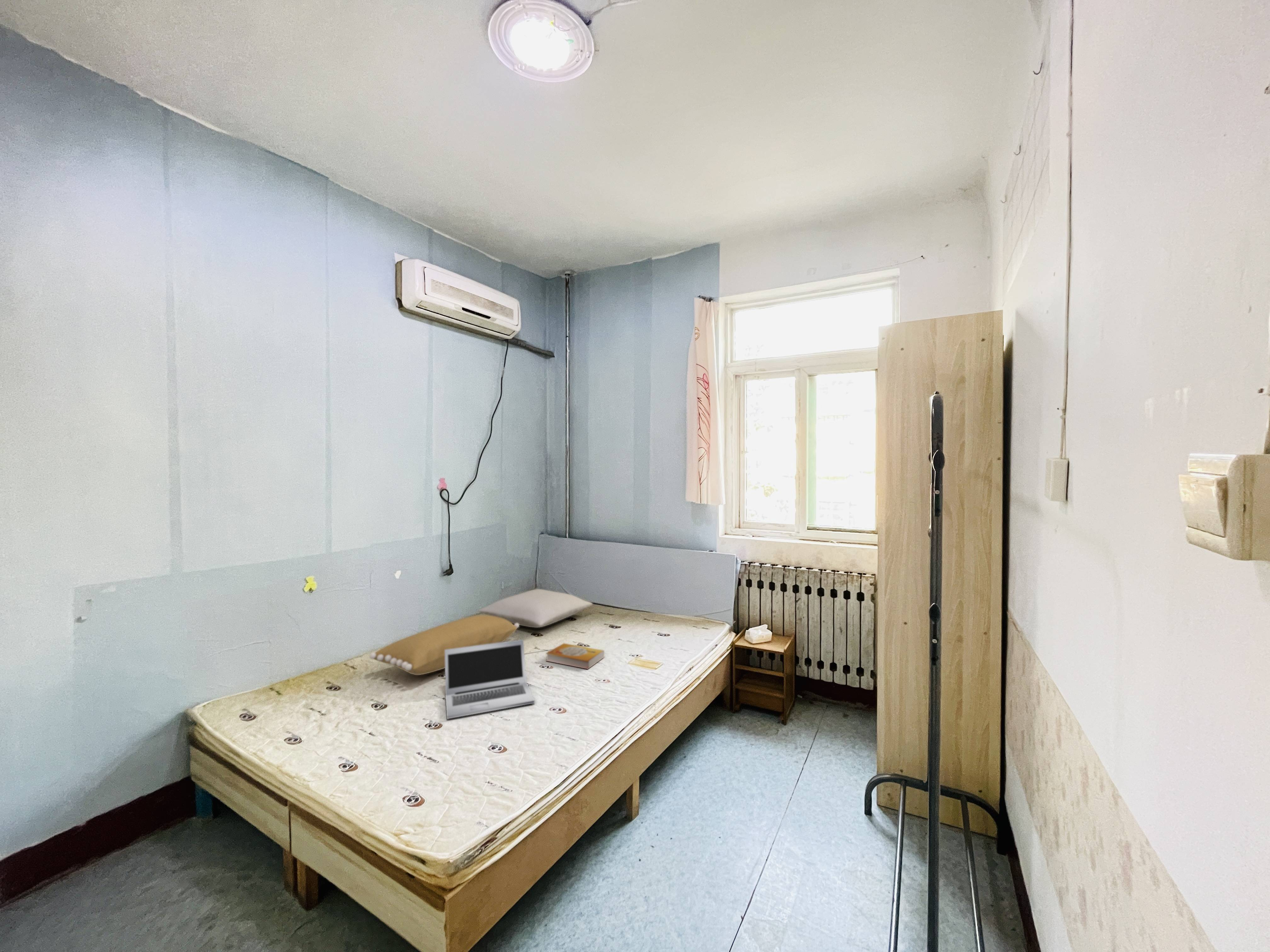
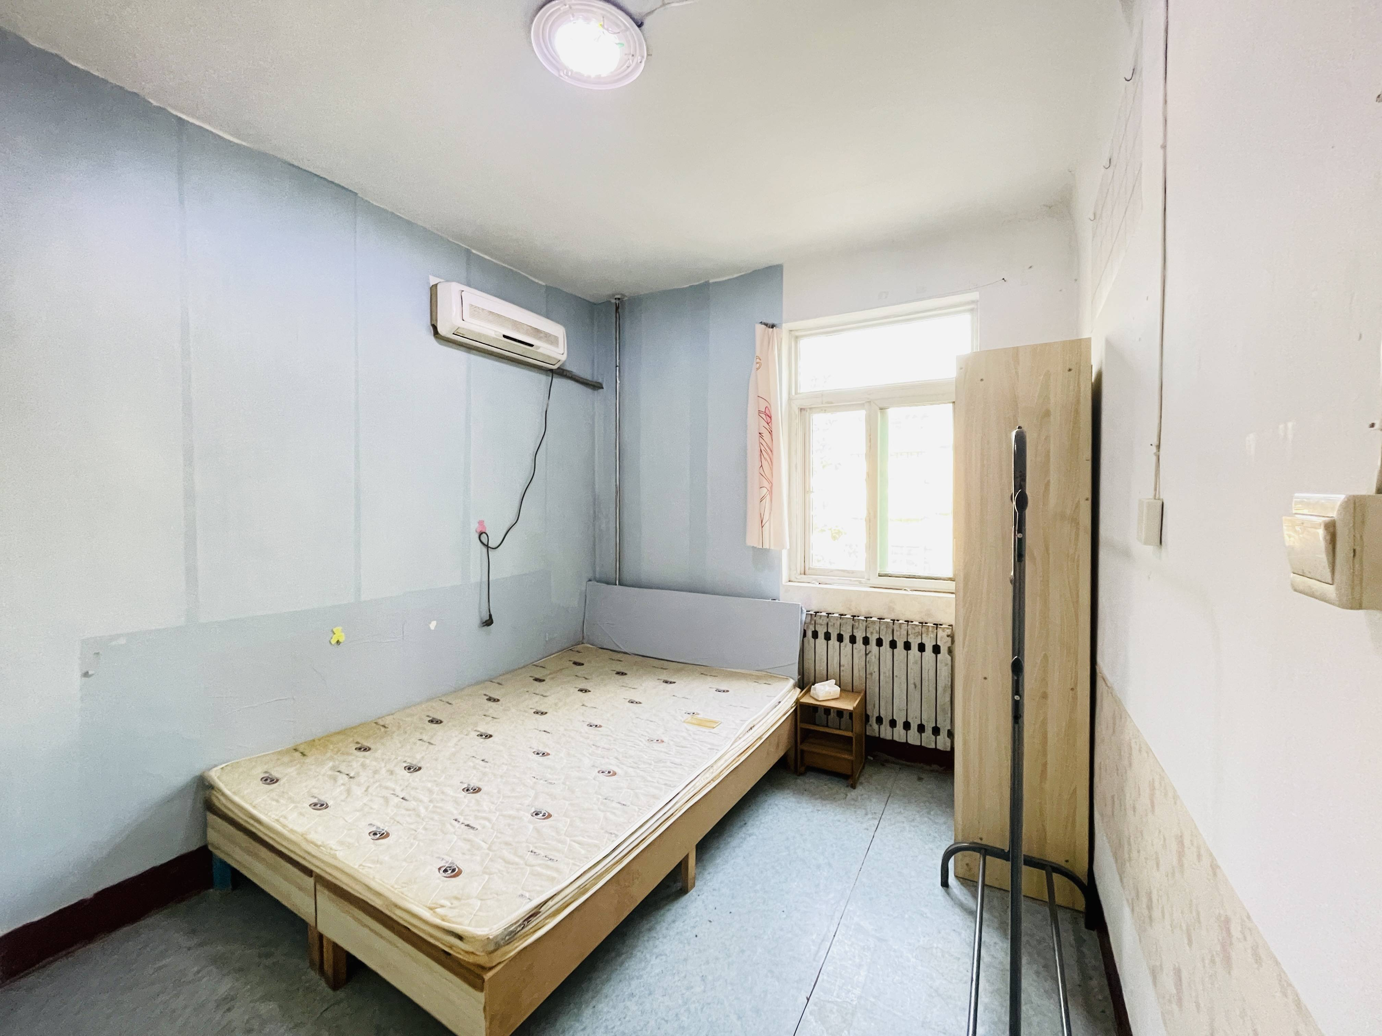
- pillow [369,615,519,675]
- laptop [445,639,535,719]
- pillow [478,589,593,628]
- book [545,643,604,670]
